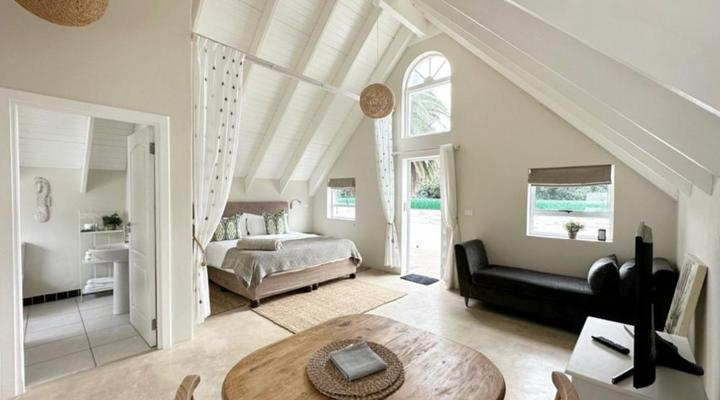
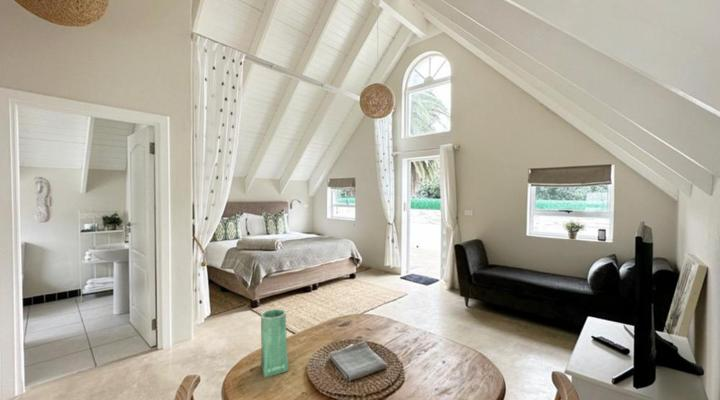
+ vase [260,308,289,378]
